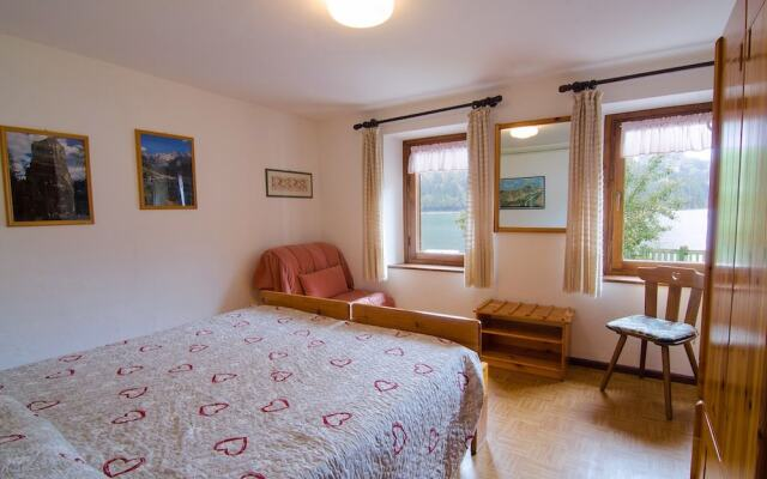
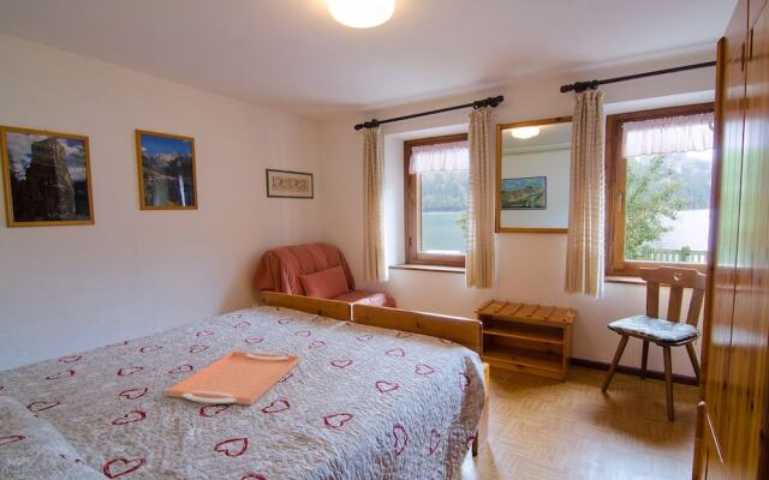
+ serving tray [166,350,302,407]
